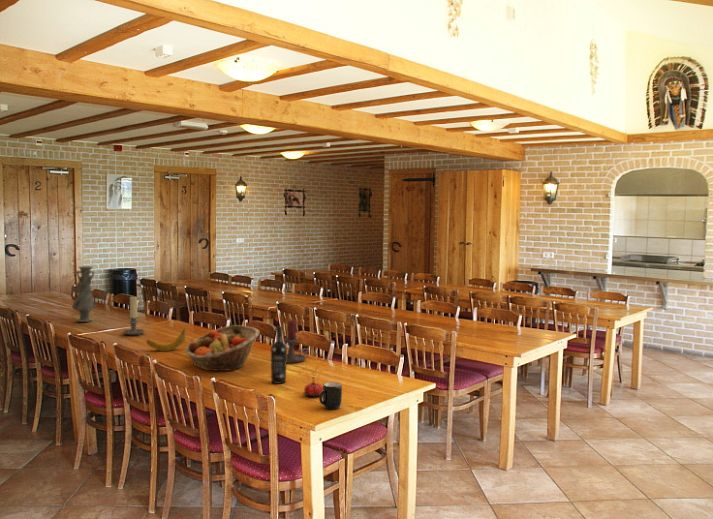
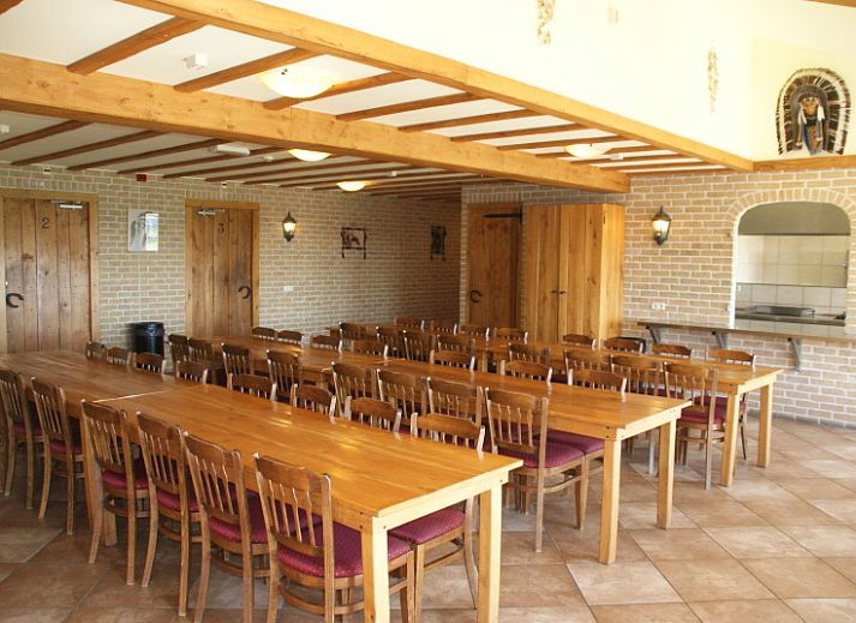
- wine bottle [270,325,288,385]
- vase [71,265,98,323]
- fruit basket [184,324,260,372]
- candle holder [122,296,145,336]
- mug [318,381,343,410]
- flower [302,364,325,397]
- fruit [146,328,187,352]
- candle holder [283,319,310,364]
